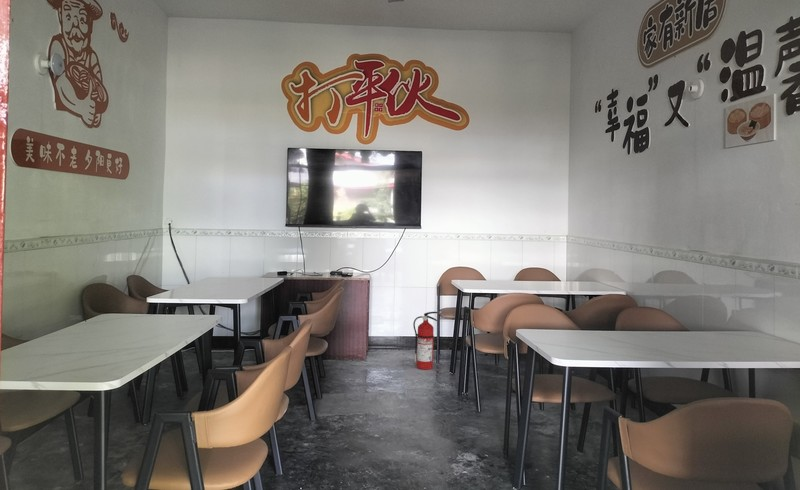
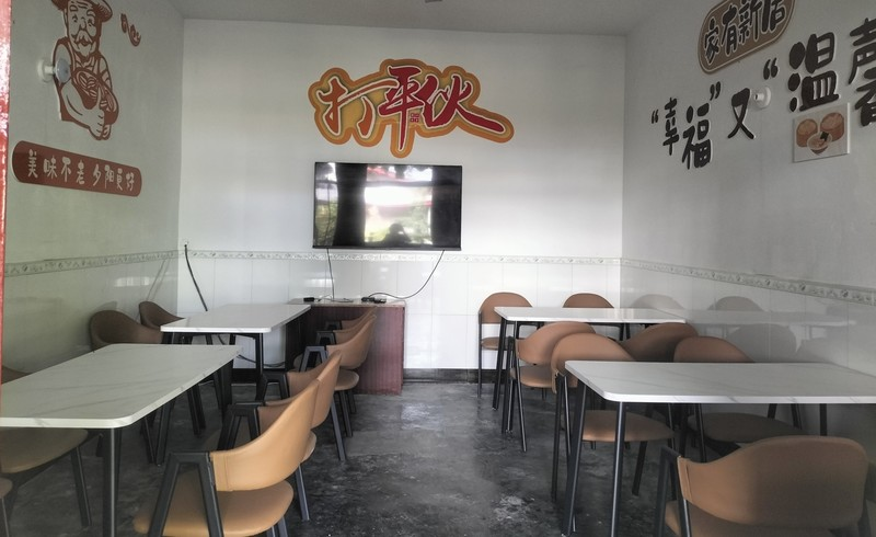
- fire extinguisher [412,311,439,370]
